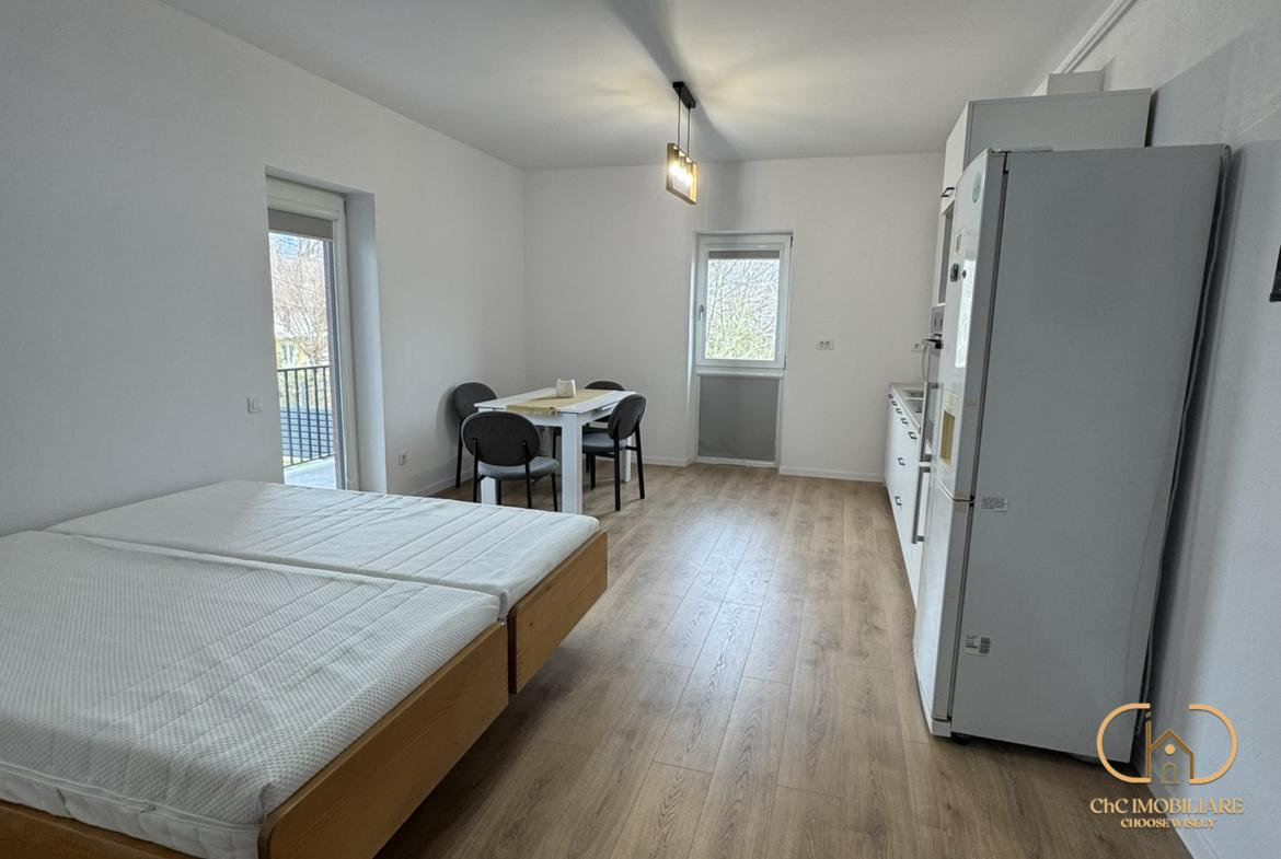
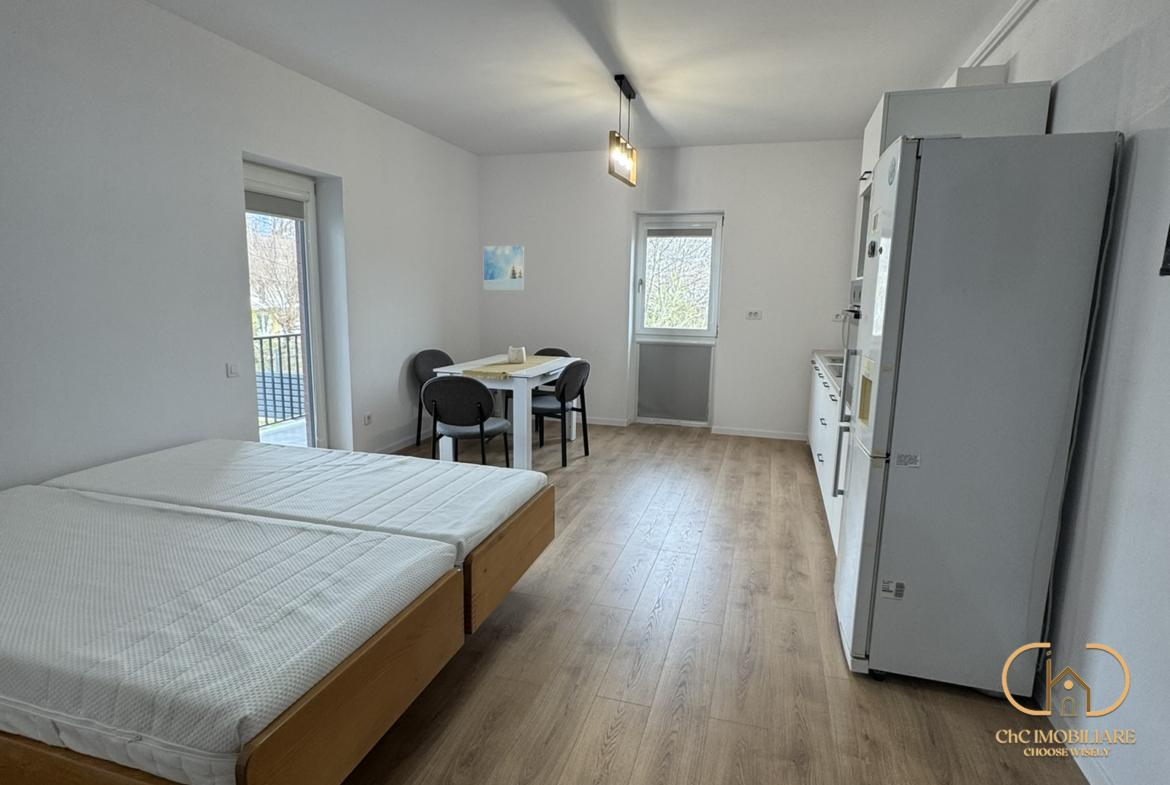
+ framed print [483,245,525,291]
